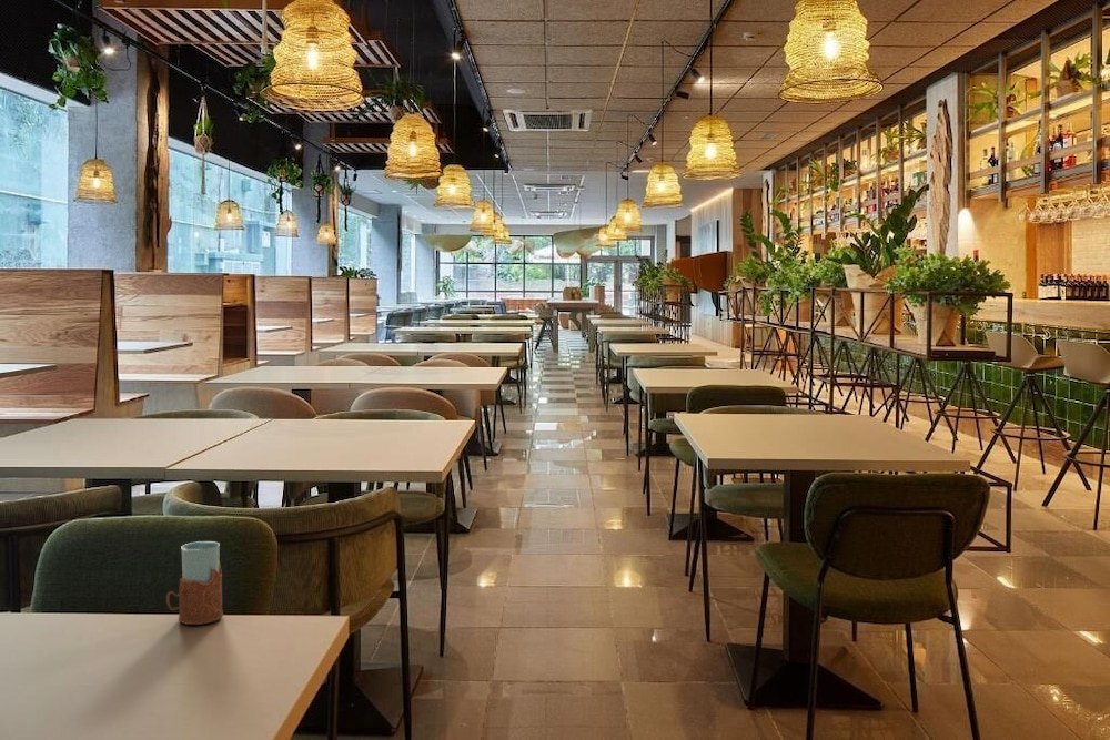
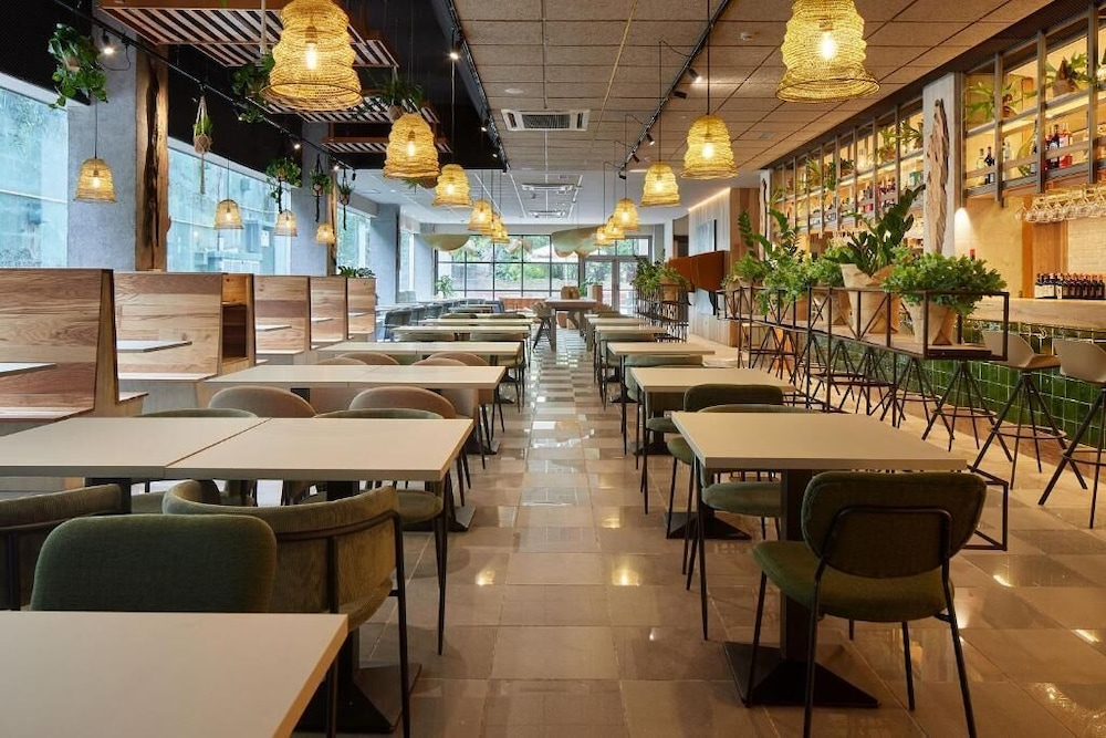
- drinking glass [165,540,224,626]
